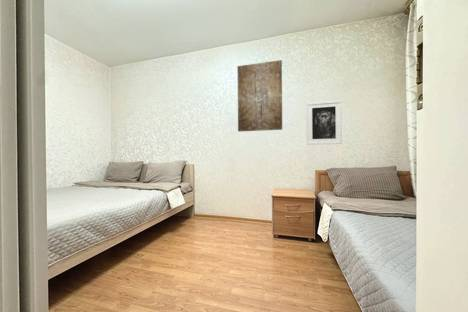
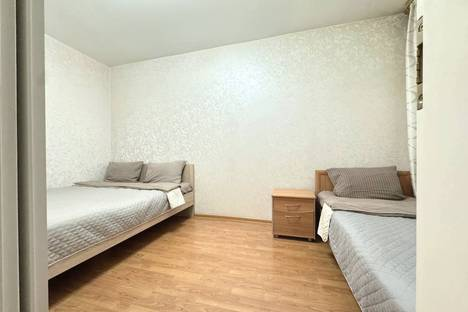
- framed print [305,99,343,146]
- wall art [236,59,283,133]
